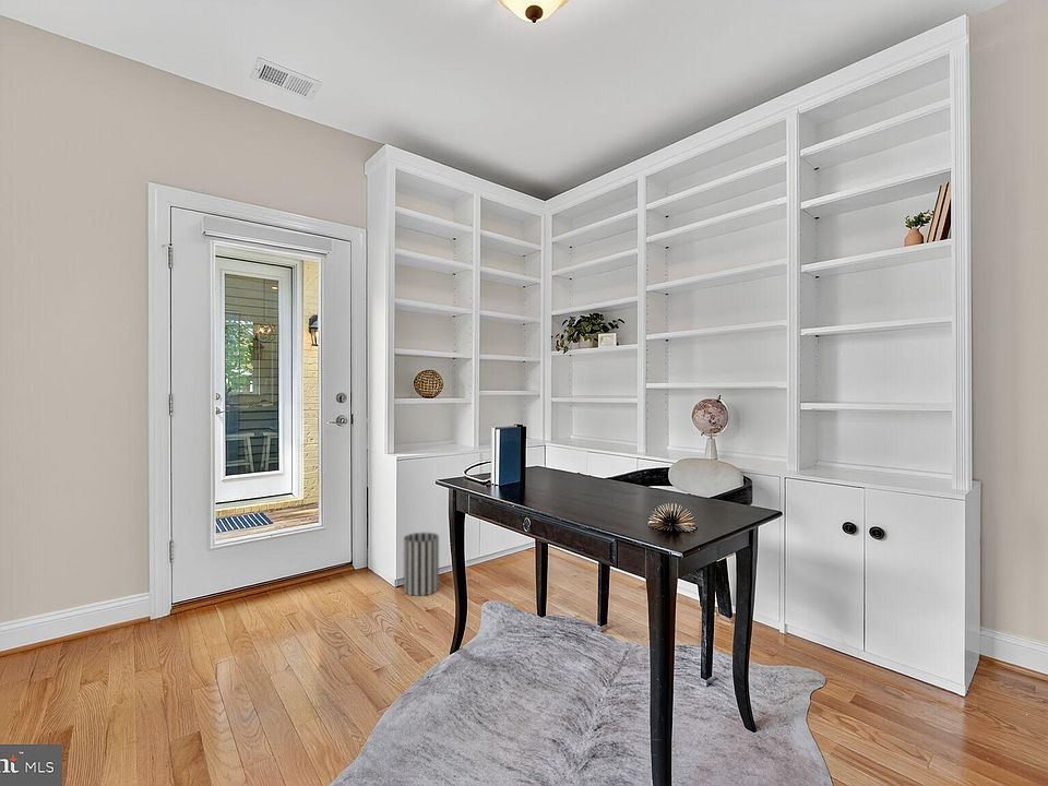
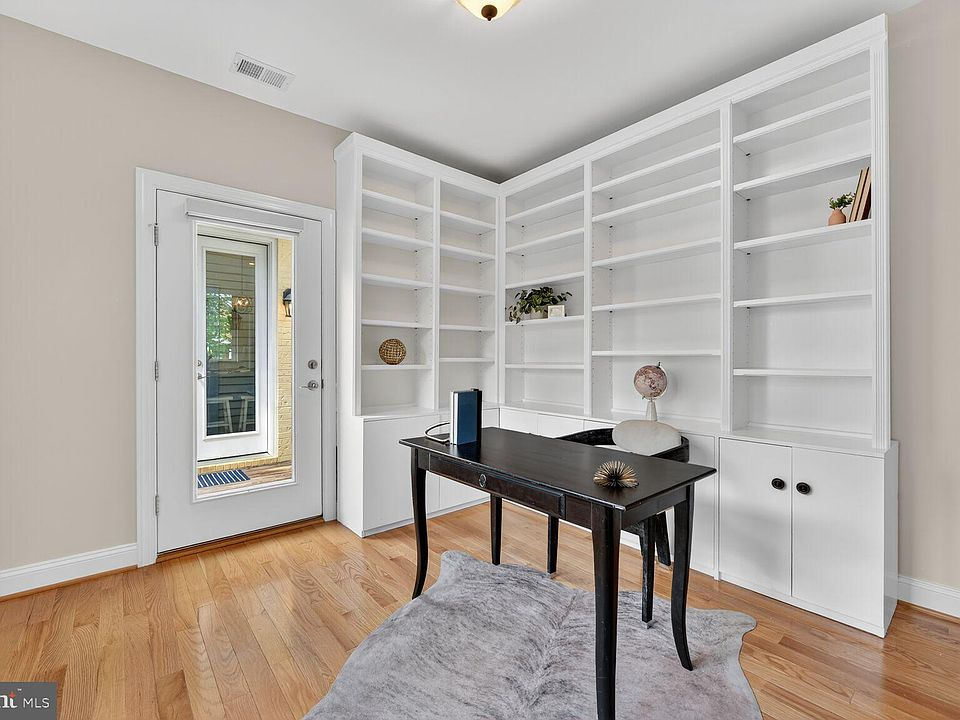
- wastebasket [403,532,440,597]
